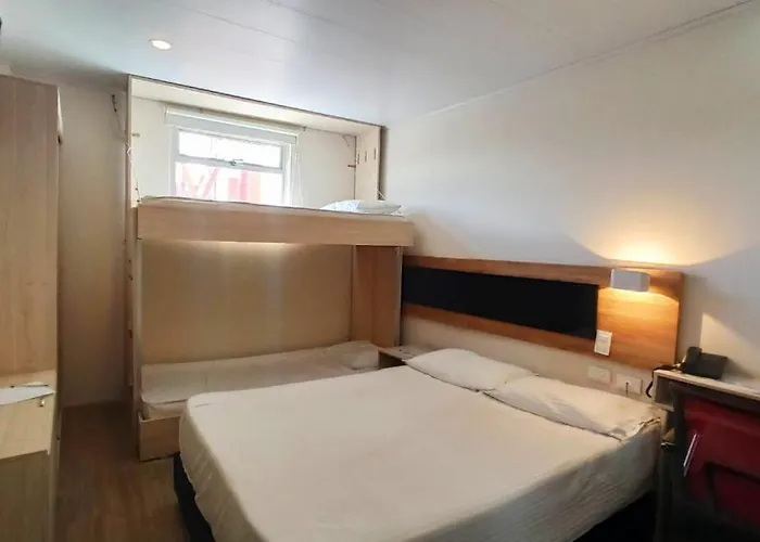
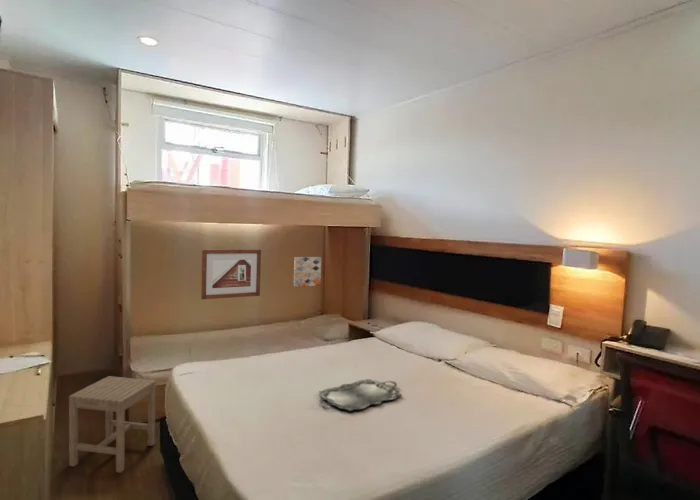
+ stool [68,375,156,474]
+ serving tray [318,378,403,412]
+ wall art [293,256,322,288]
+ picture frame [200,249,262,300]
